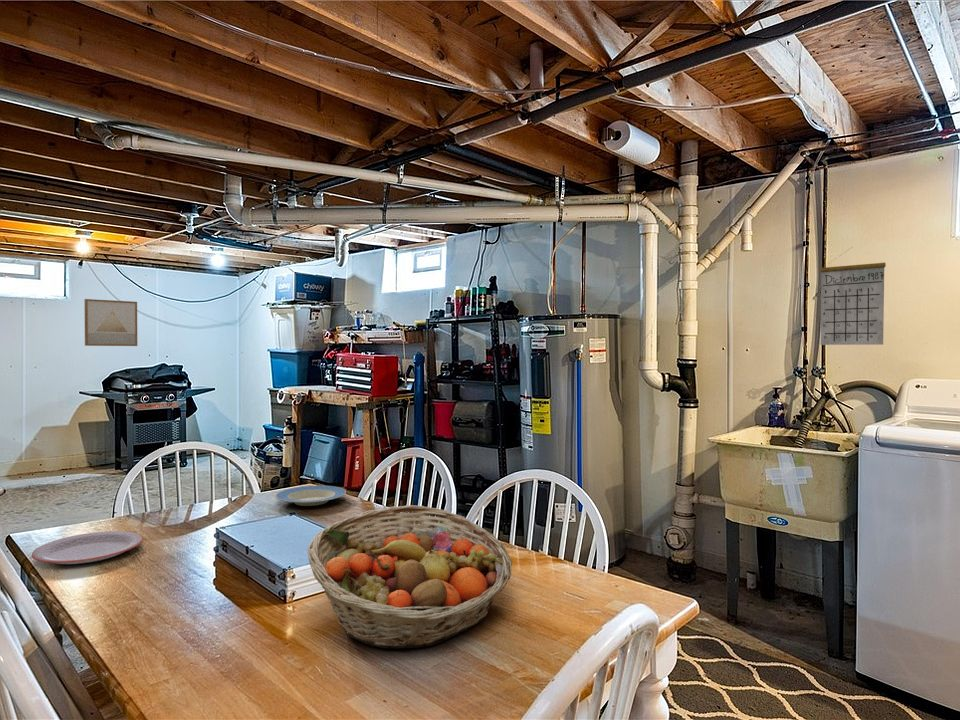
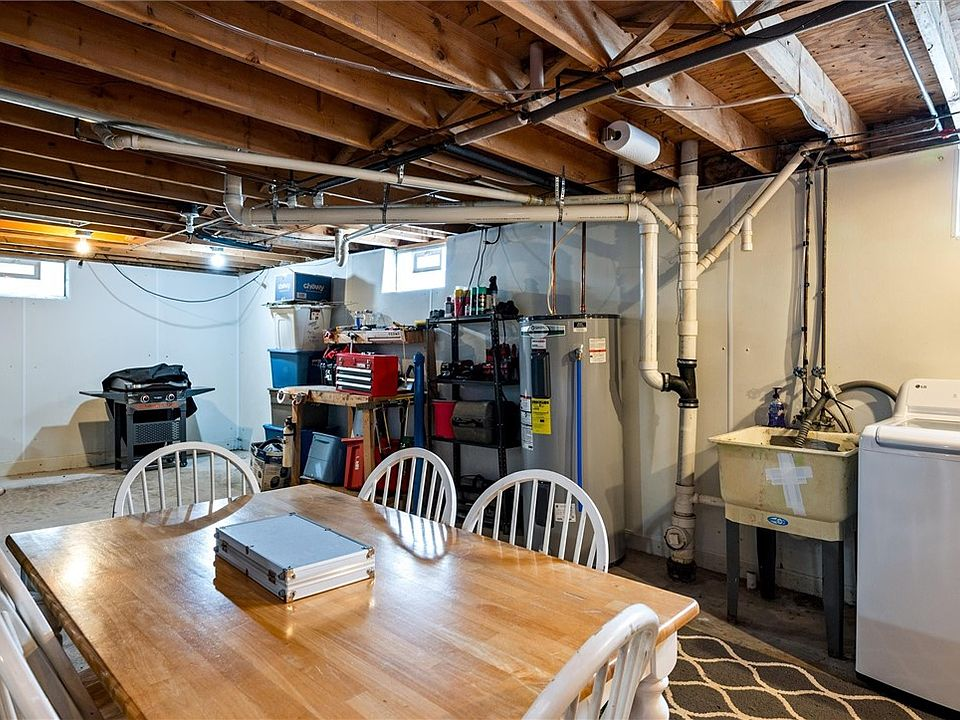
- fruit basket [306,504,513,650]
- calendar [819,247,887,346]
- plate [275,485,347,507]
- wall art [83,298,138,347]
- plate [31,530,144,565]
